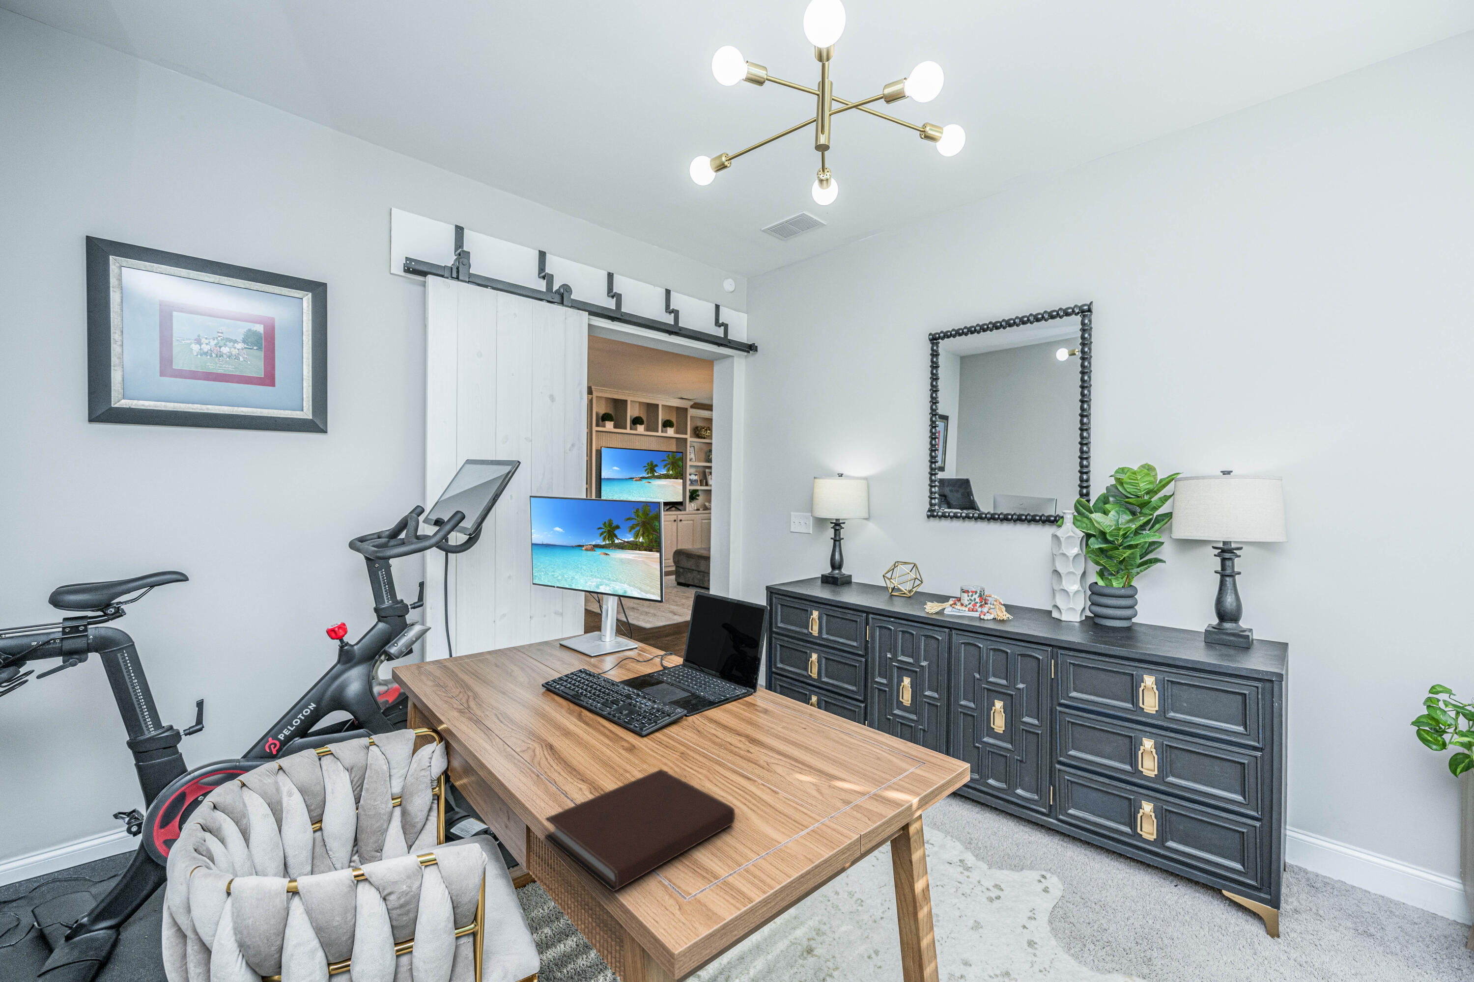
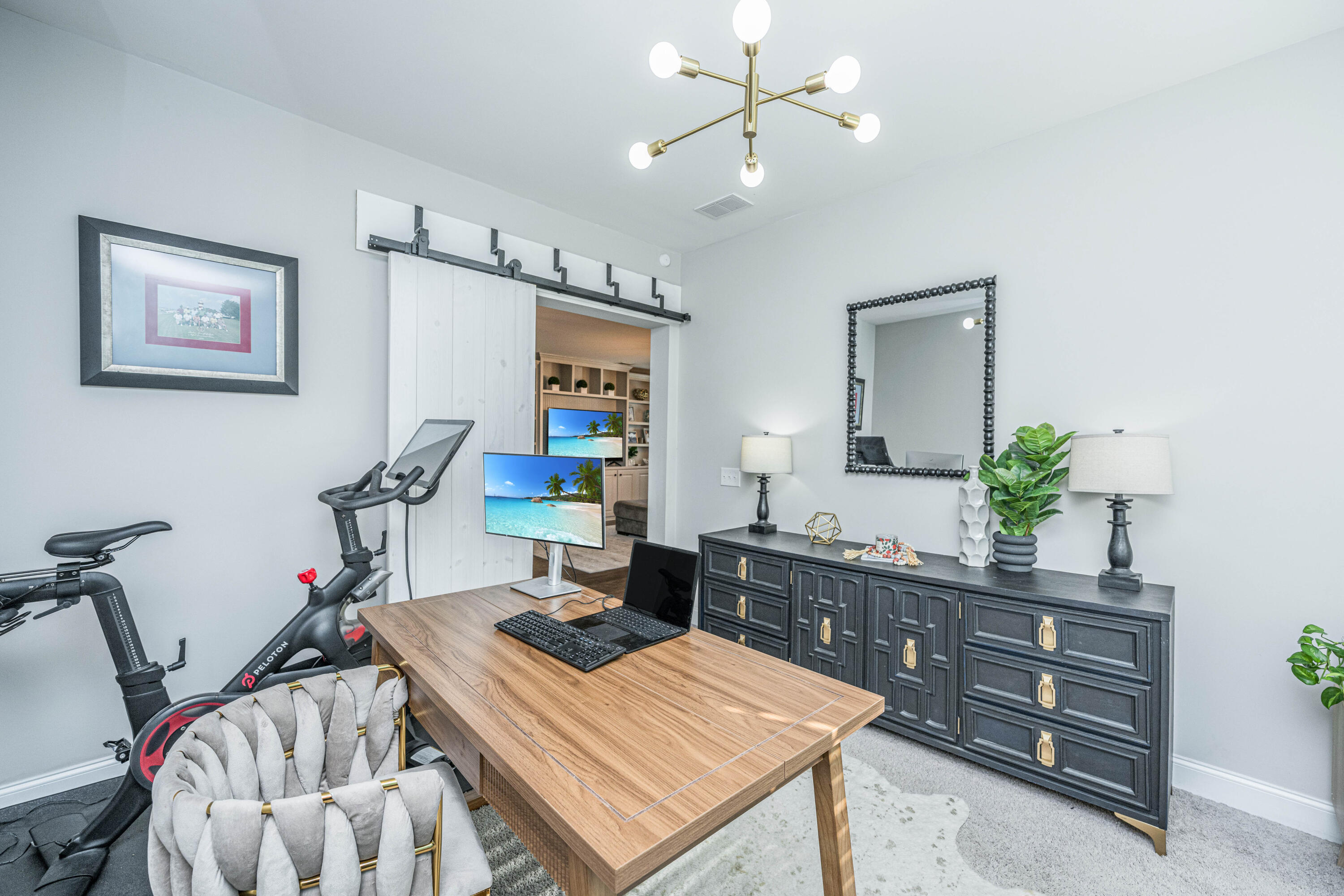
- notebook [544,768,736,892]
